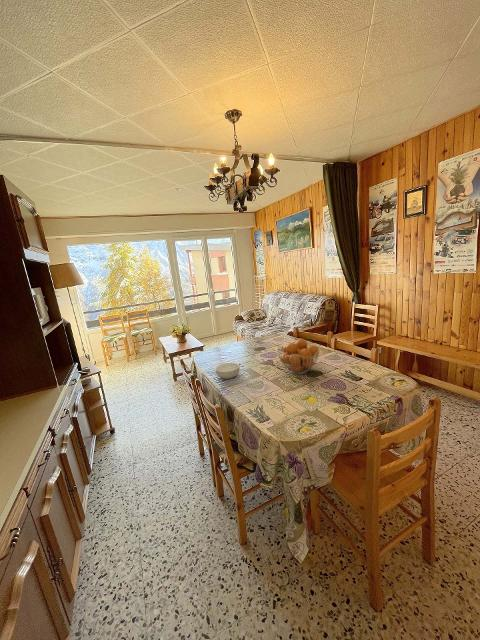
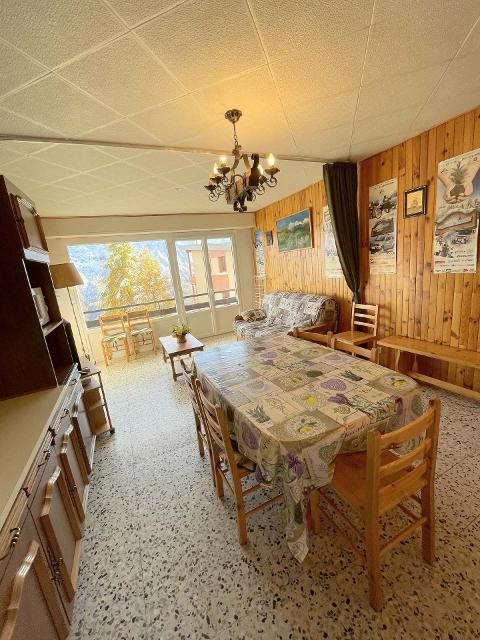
- fruit basket [276,338,321,375]
- cereal bowl [214,362,241,380]
